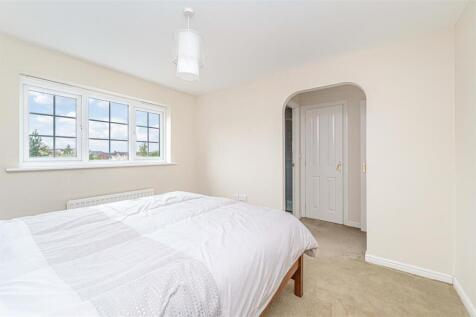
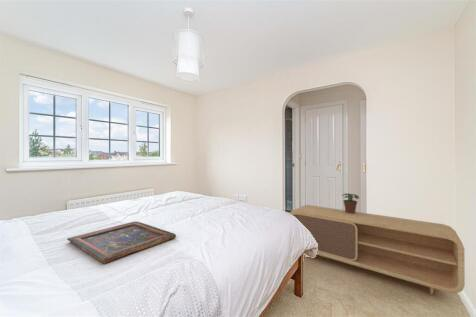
+ tv stand [289,204,466,295]
+ painted panel [66,220,177,265]
+ potted plant [341,192,360,214]
